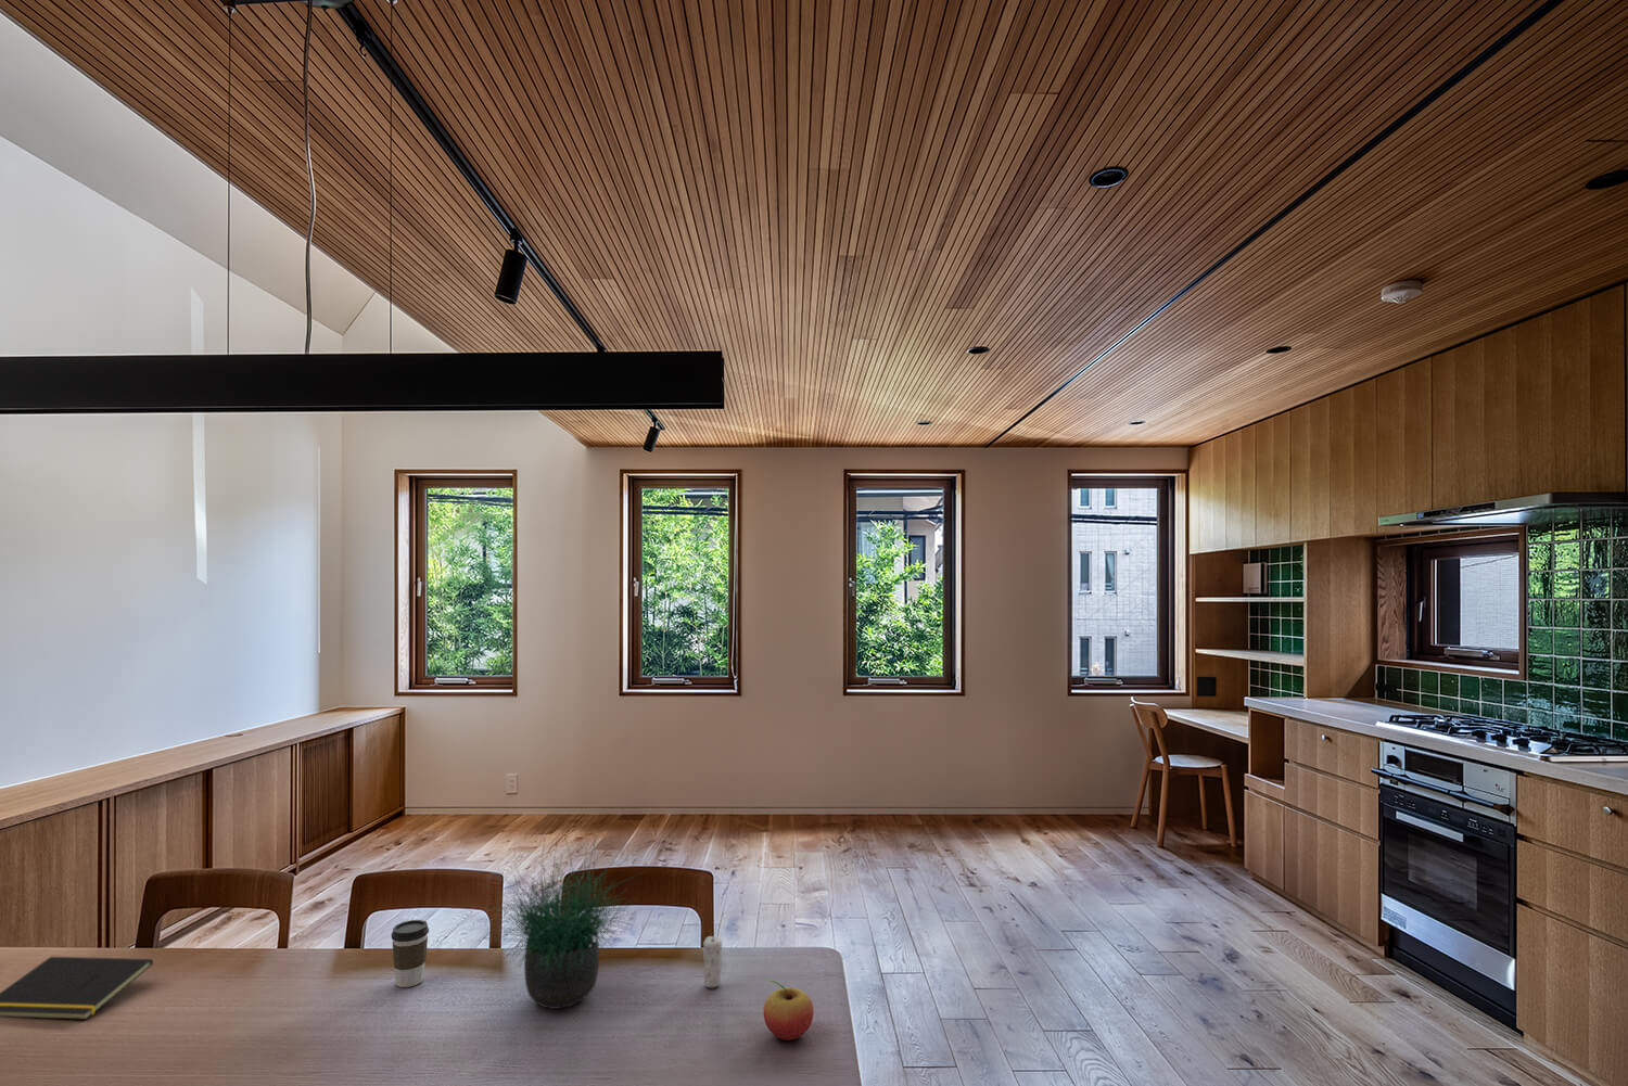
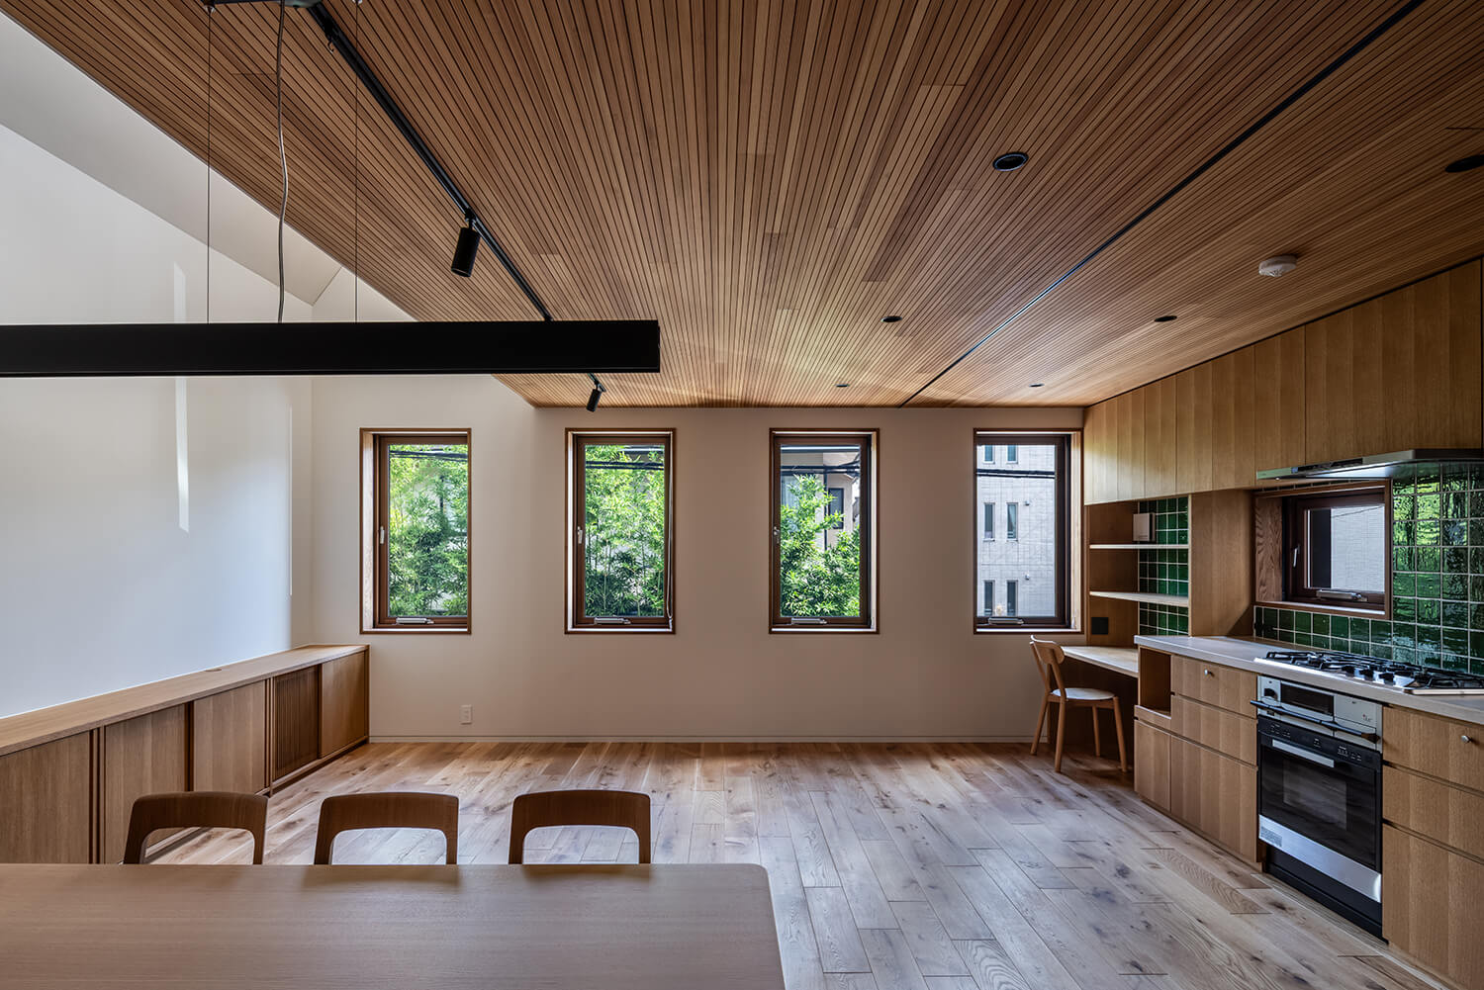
- fruit [762,978,815,1041]
- coffee cup [389,919,430,988]
- potted plant [480,830,647,1010]
- candle [702,930,724,988]
- notepad [0,956,154,1021]
